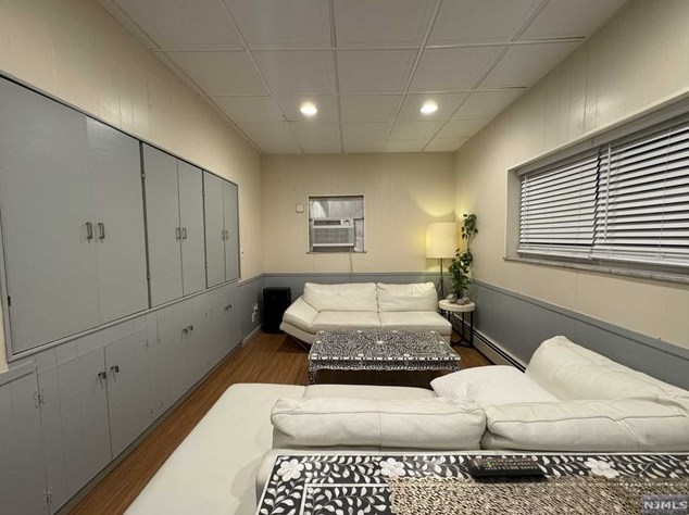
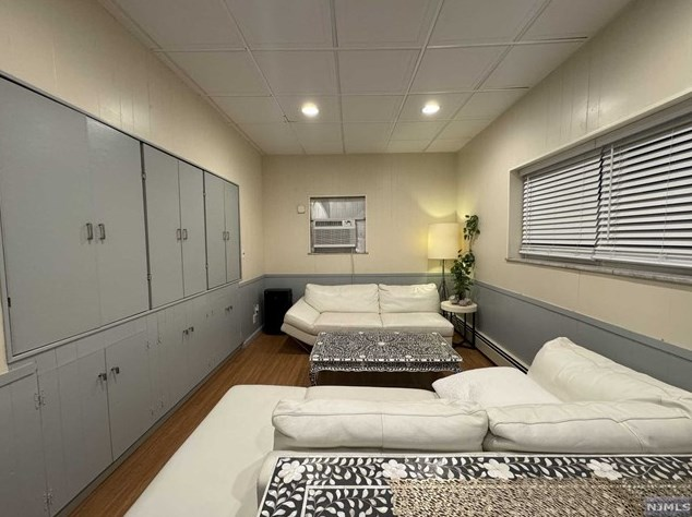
- remote control [465,456,547,477]
